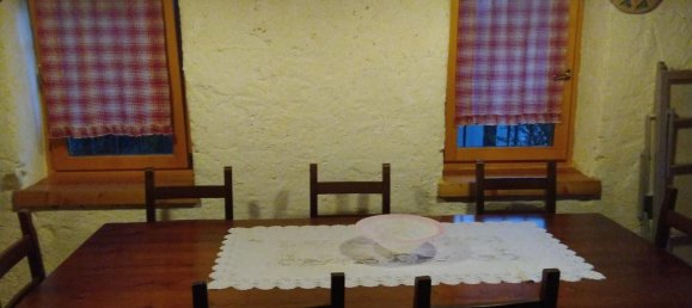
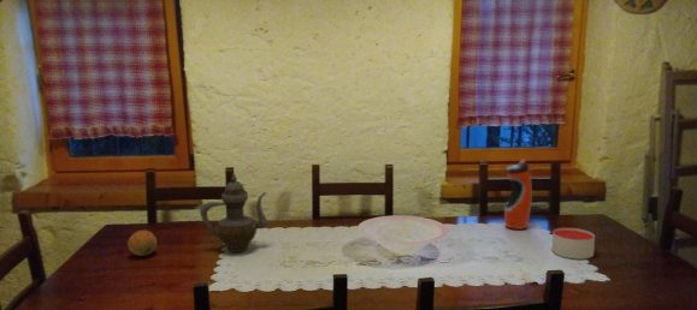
+ candle [550,227,596,261]
+ teapot [199,172,268,254]
+ fruit [126,229,158,257]
+ water bottle [503,157,533,231]
